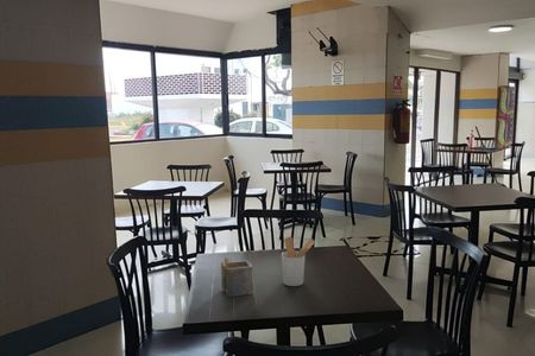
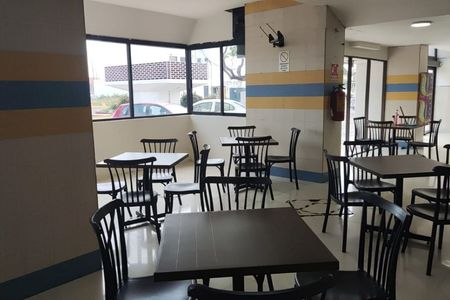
- utensil holder [281,236,316,287]
- napkin holder [220,255,254,298]
